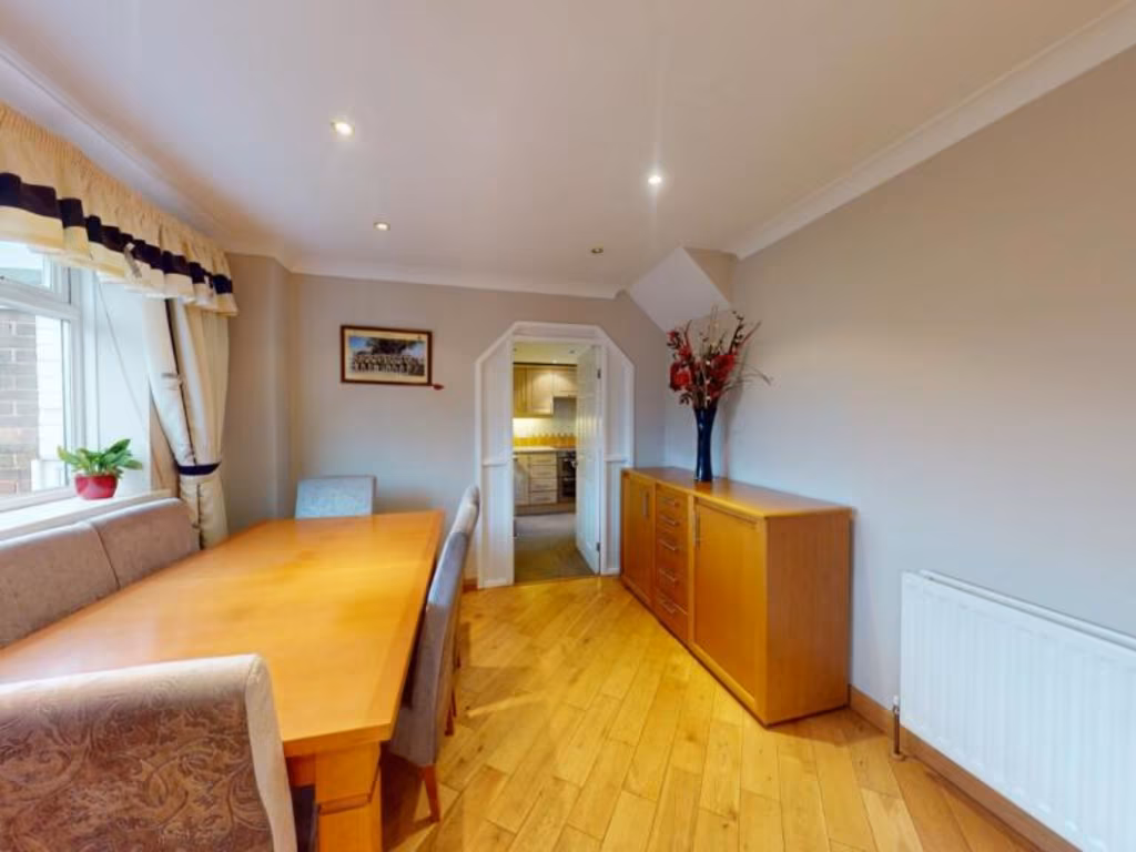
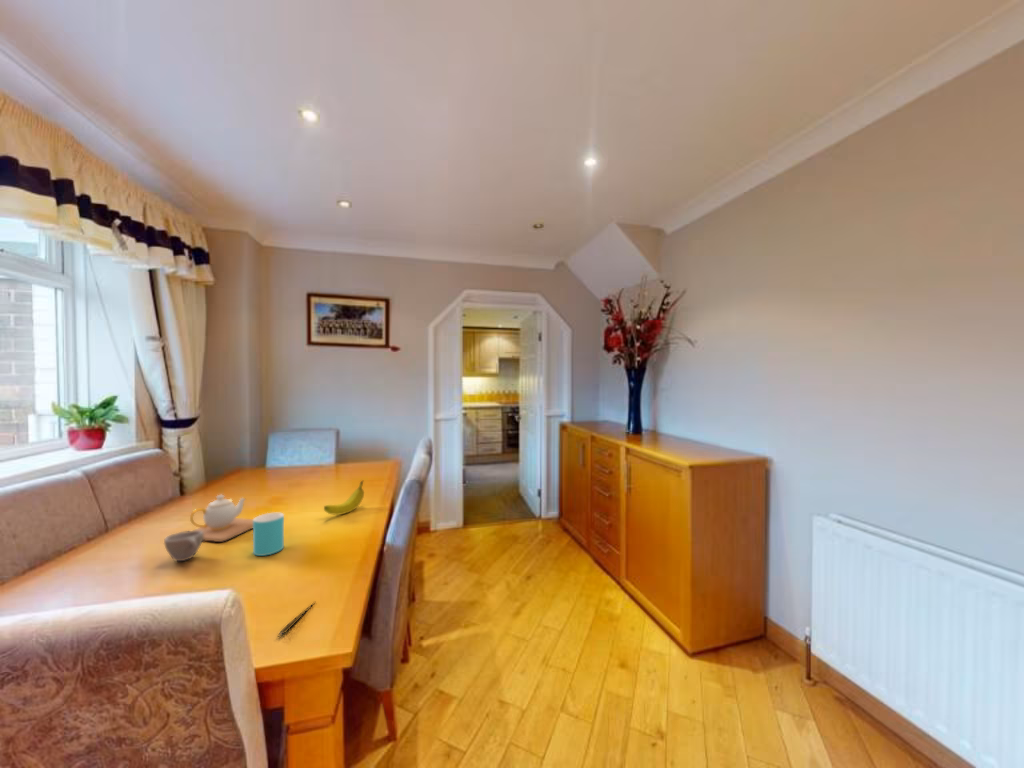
+ cup [163,530,204,562]
+ pen [277,601,317,638]
+ teapot [189,494,254,543]
+ cup [252,512,285,557]
+ fruit [323,479,365,516]
